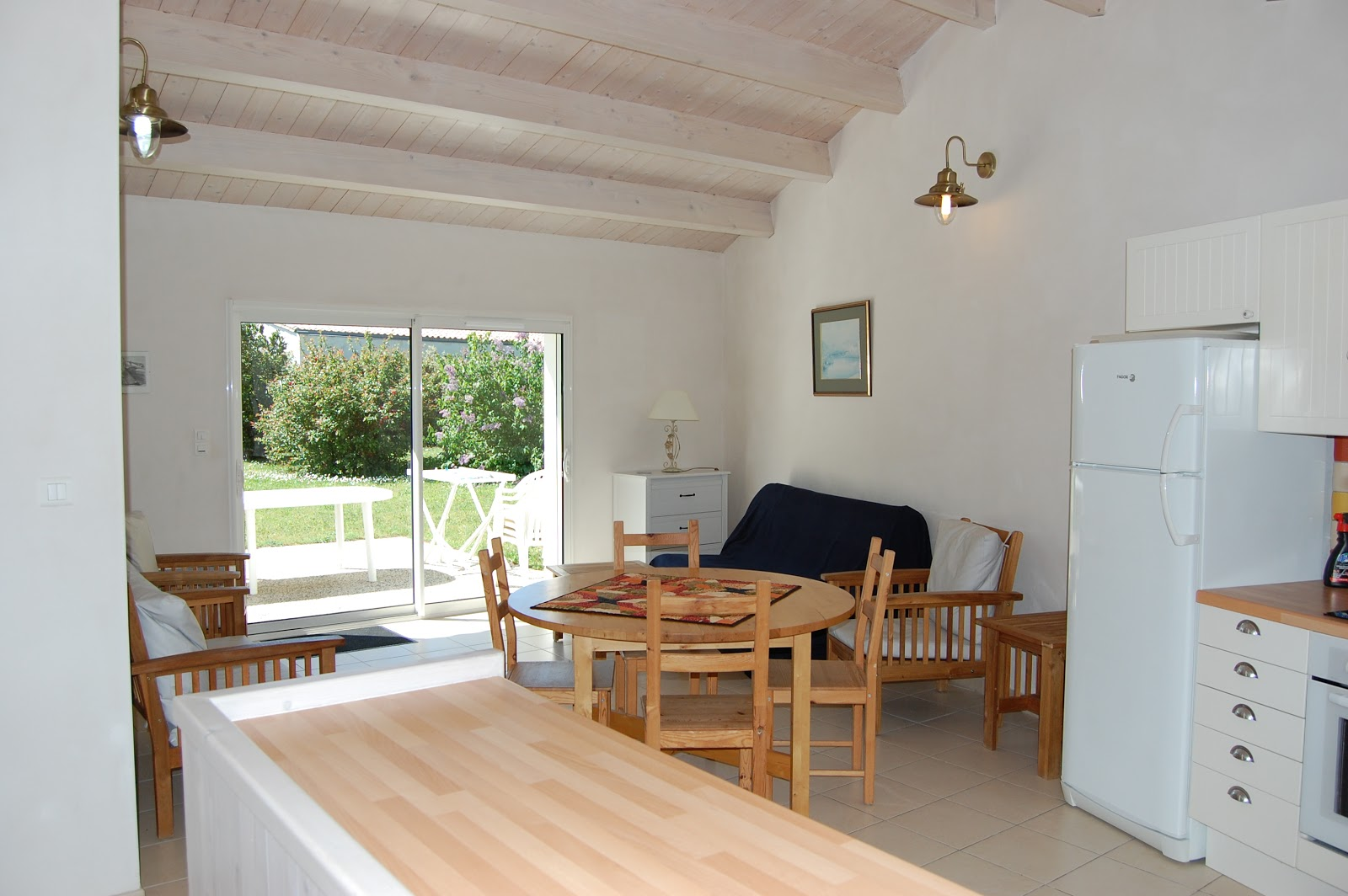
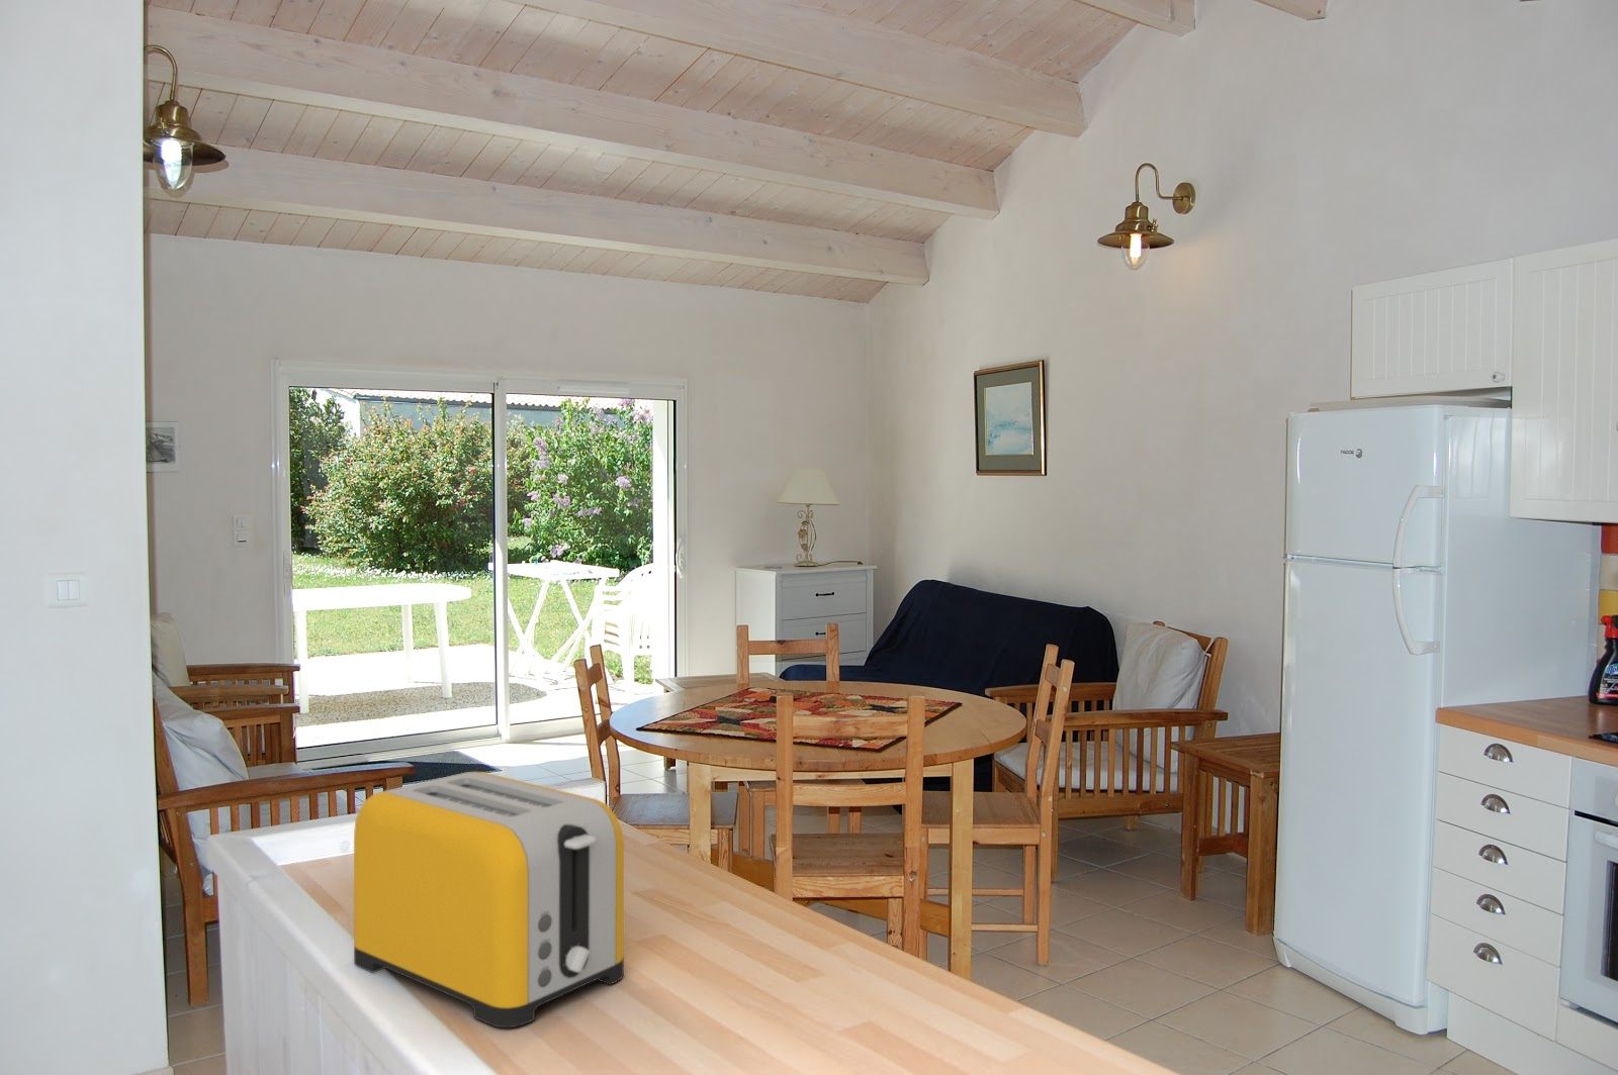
+ toaster [353,771,625,1028]
